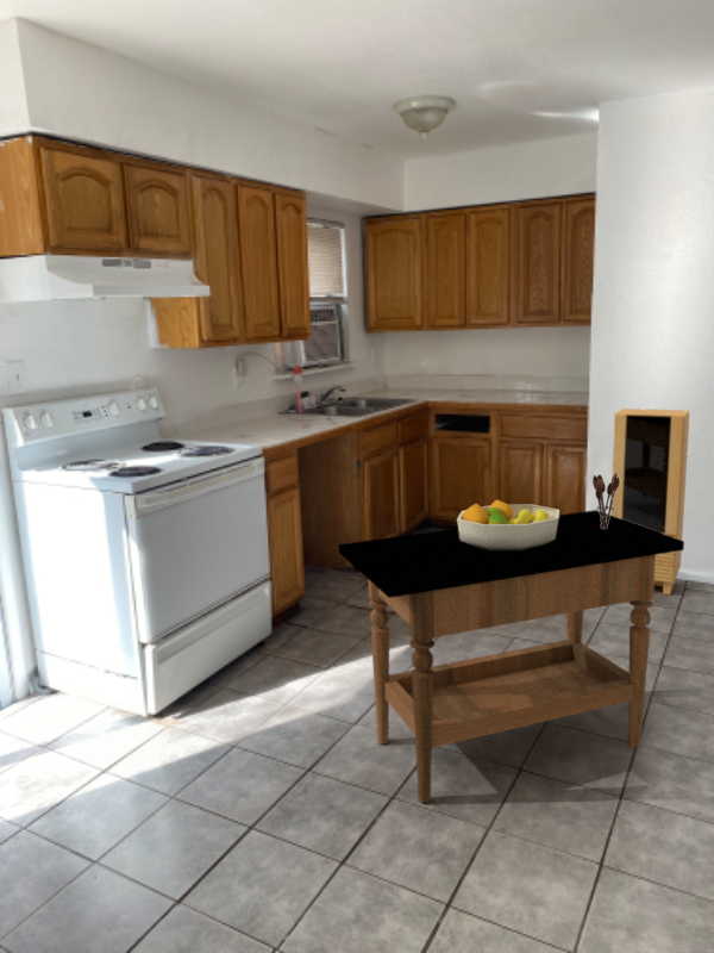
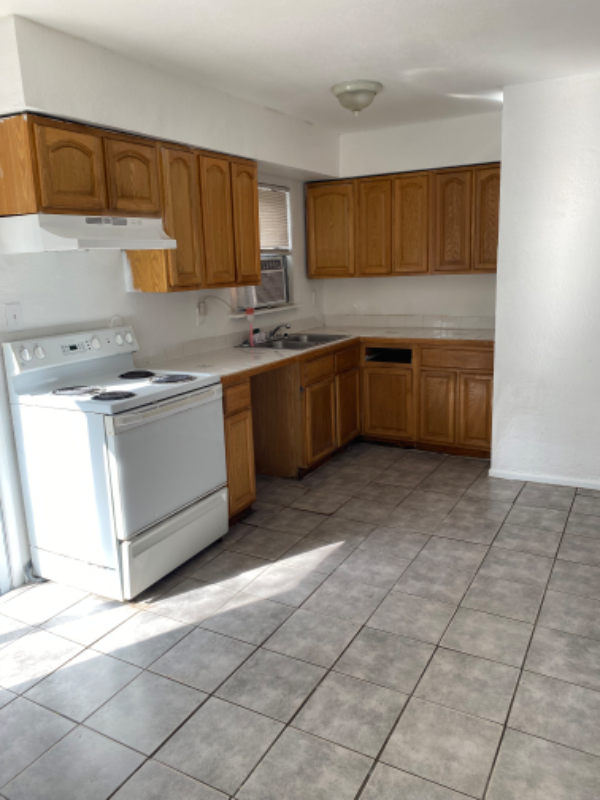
- fruit bowl [456,498,560,550]
- side table [338,509,685,804]
- storage cabinet [610,407,691,596]
- utensil holder [591,472,620,529]
